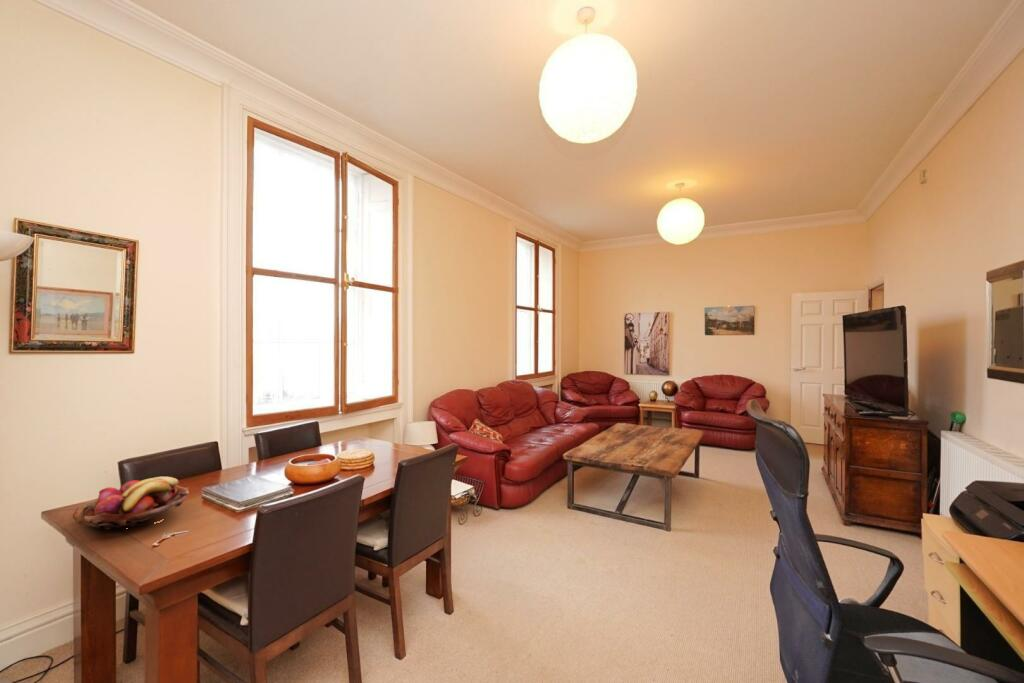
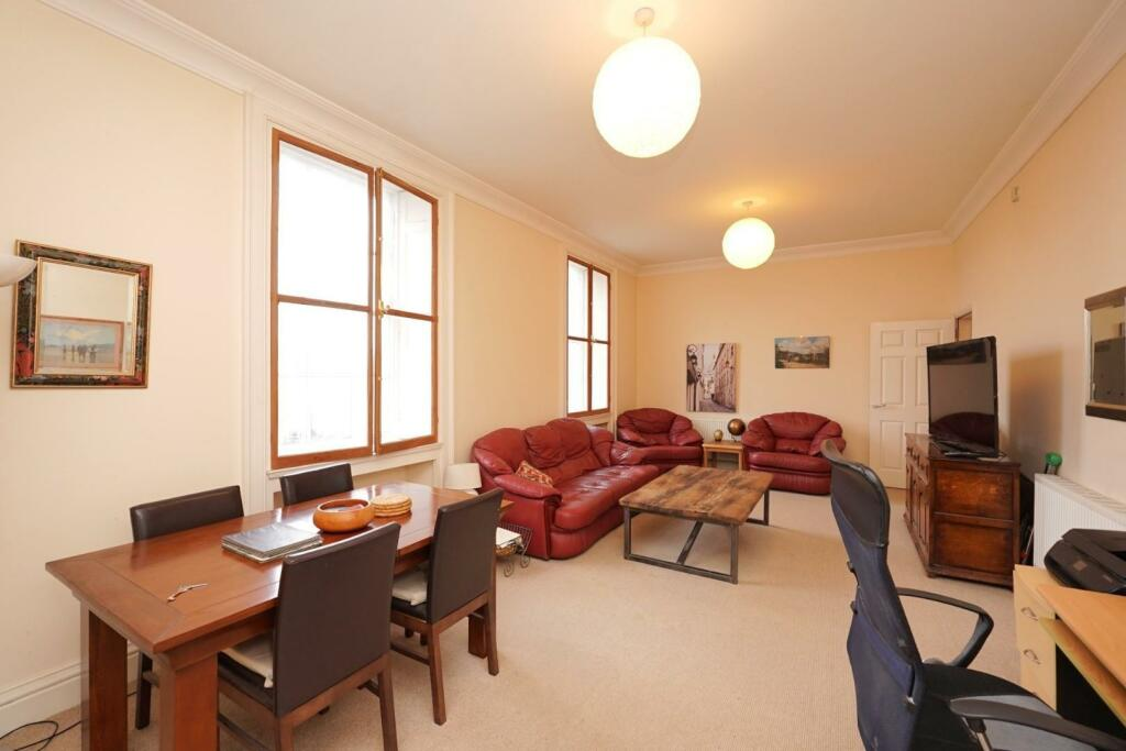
- fruit basket [72,476,190,531]
